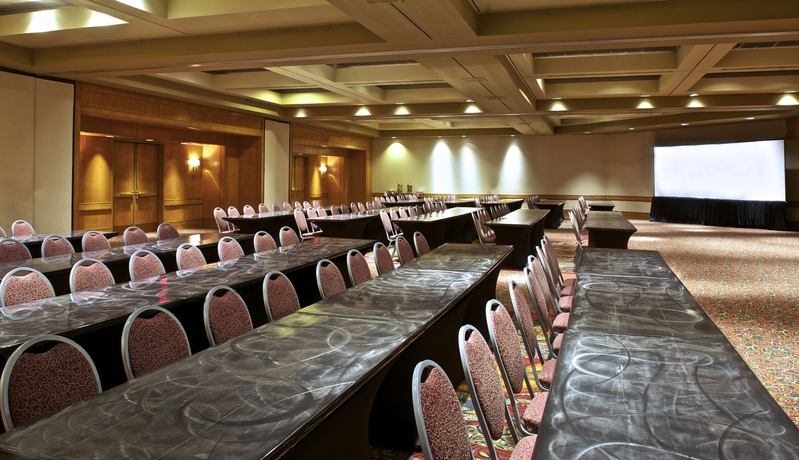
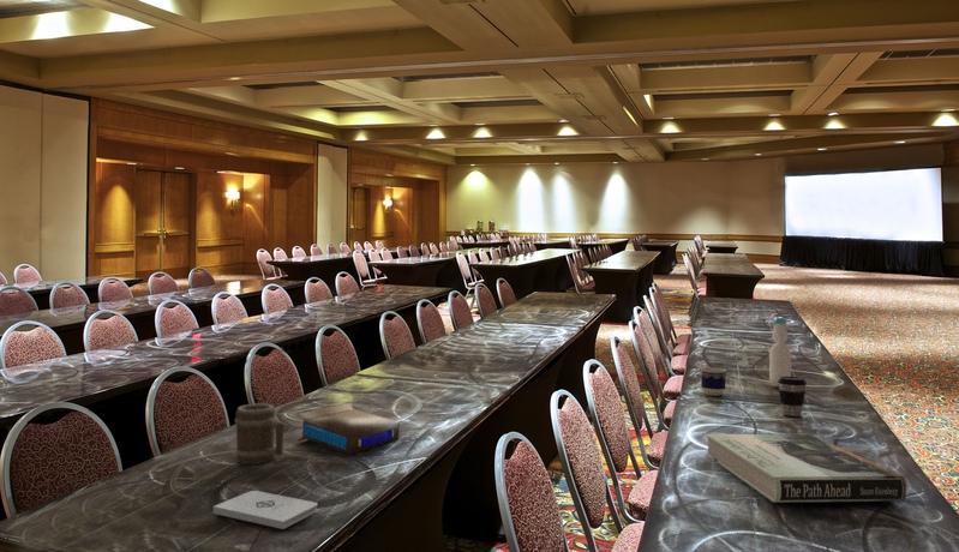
+ book [706,433,907,504]
+ coffee cup [778,376,808,418]
+ bottle [768,316,792,386]
+ cup [700,366,727,397]
+ notepad [212,490,319,530]
+ book [296,402,401,456]
+ barrel [234,402,284,466]
